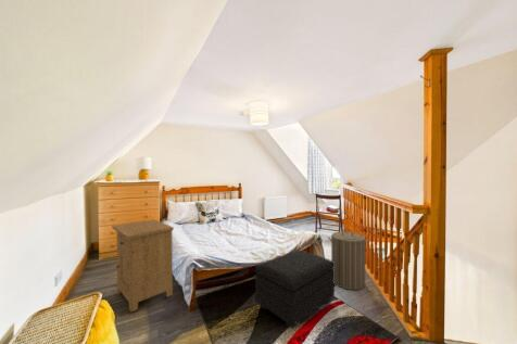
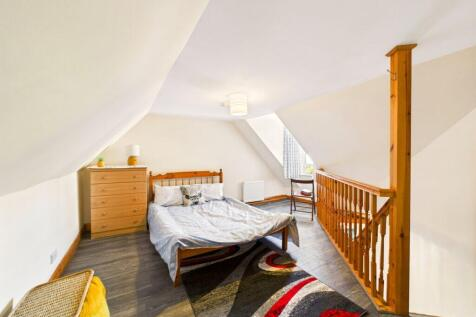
- nightstand [111,218,175,314]
- laundry hamper [327,228,370,291]
- footstool [254,249,336,330]
